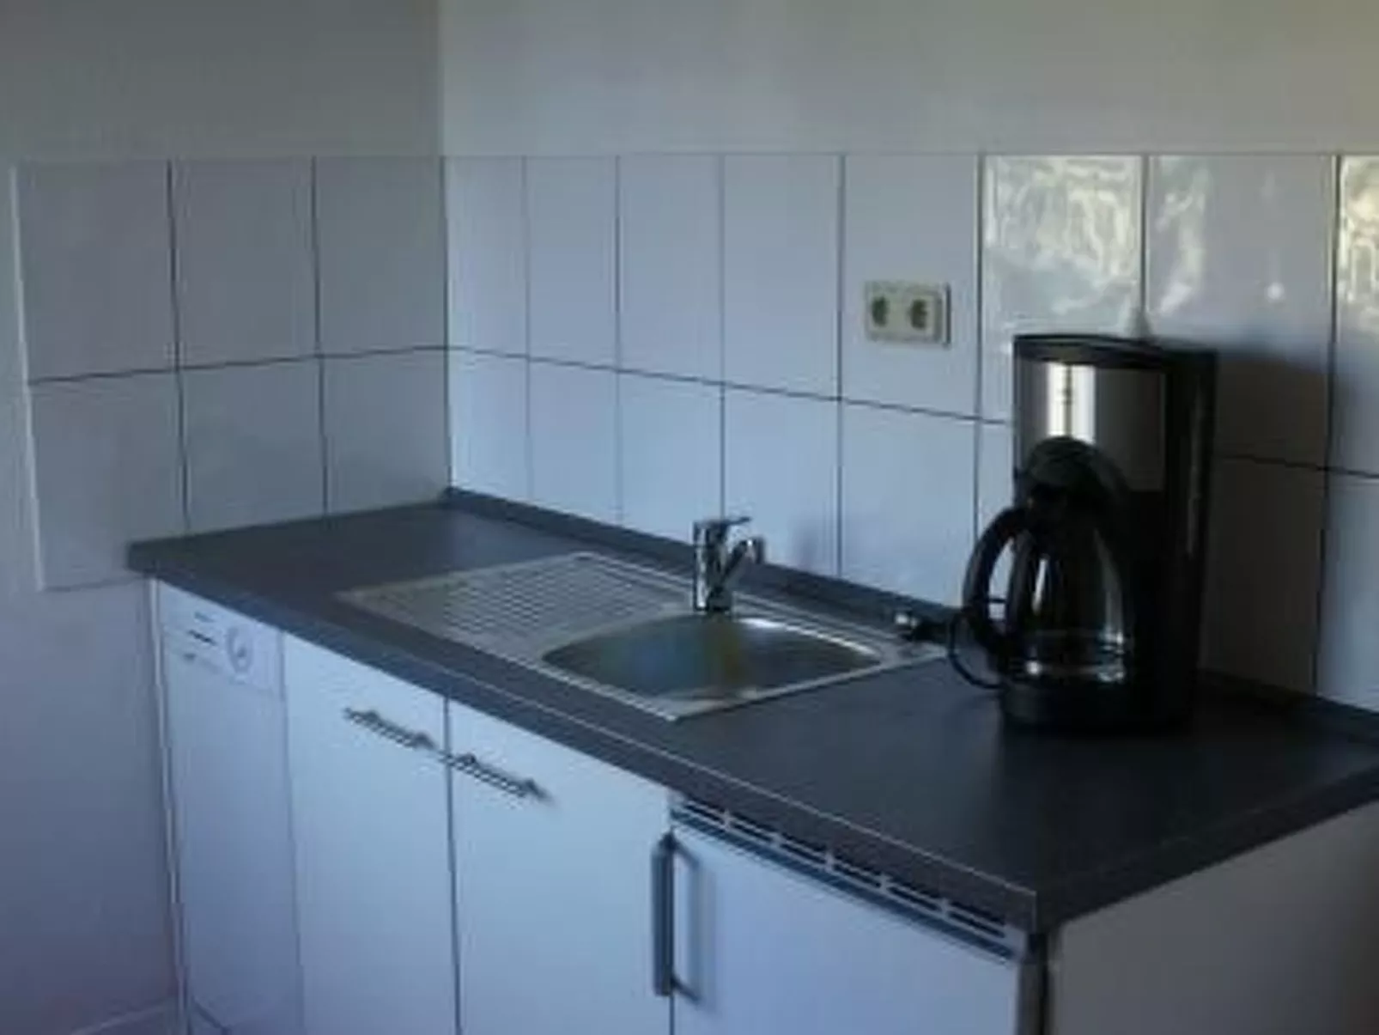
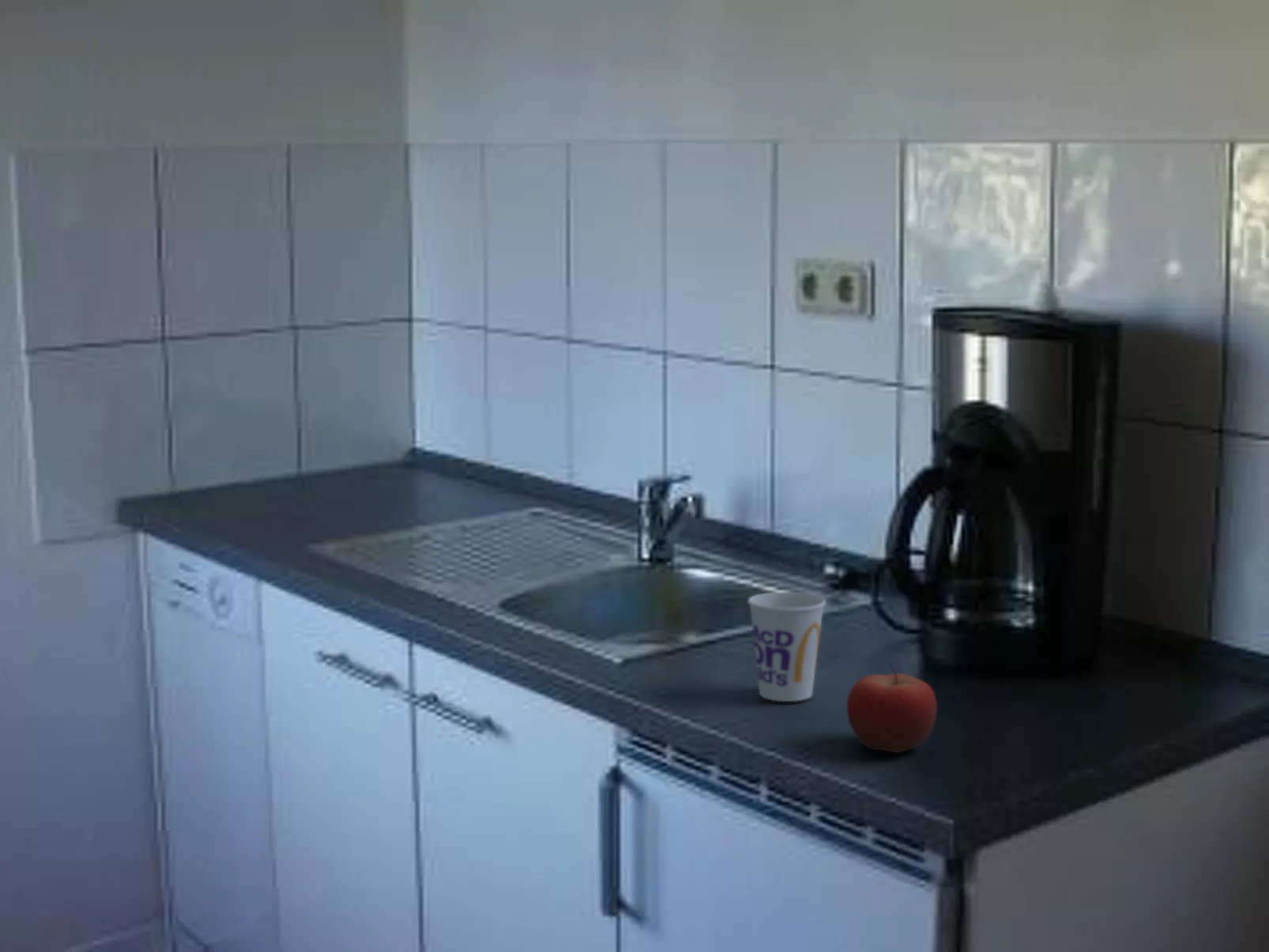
+ cup [747,591,827,702]
+ fruit [846,662,937,754]
